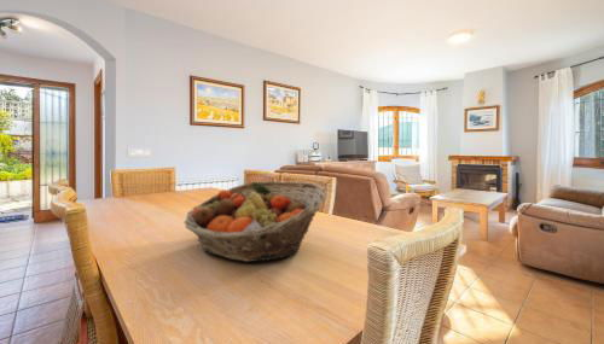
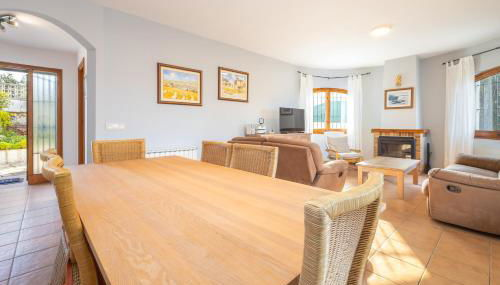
- fruit basket [182,180,327,263]
